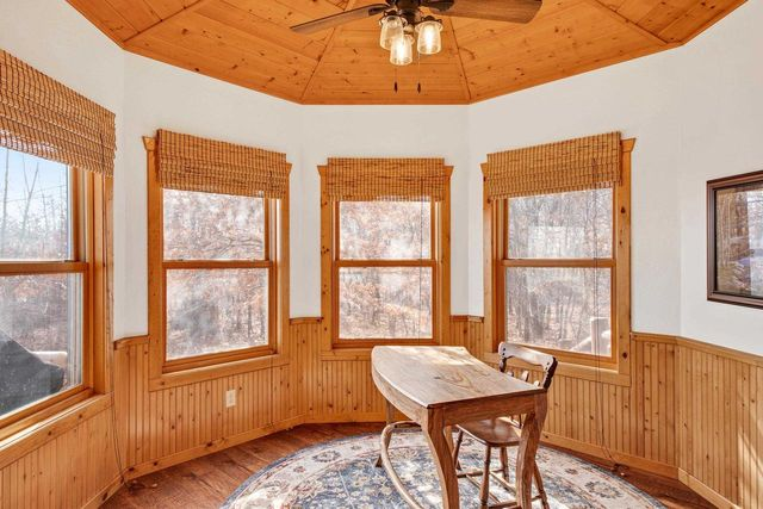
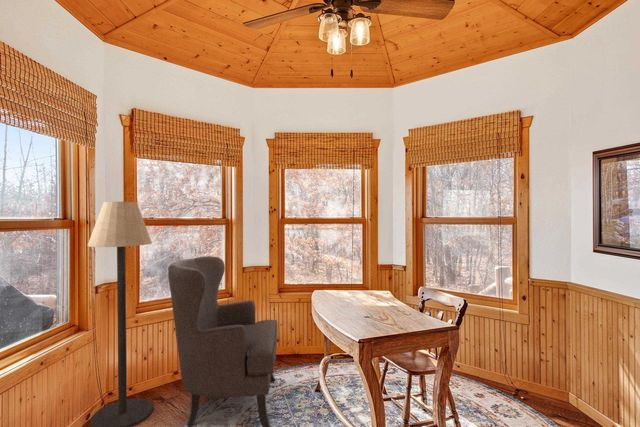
+ chair [167,255,279,427]
+ floor lamp [87,201,154,427]
